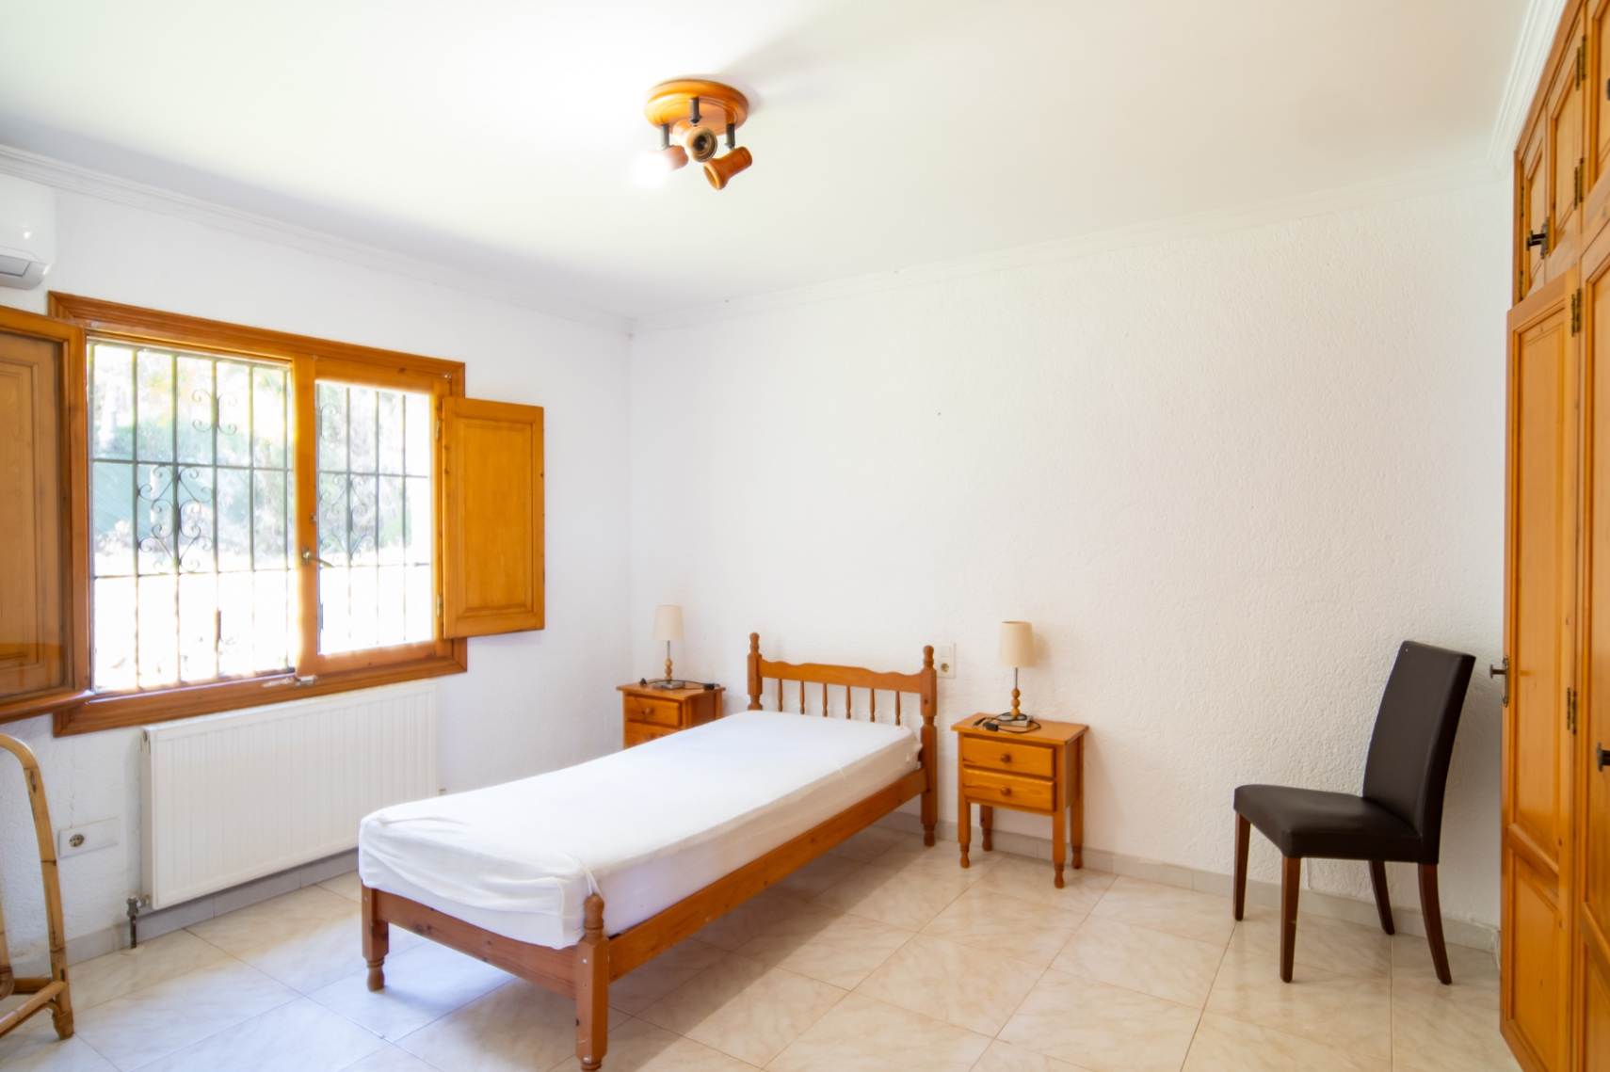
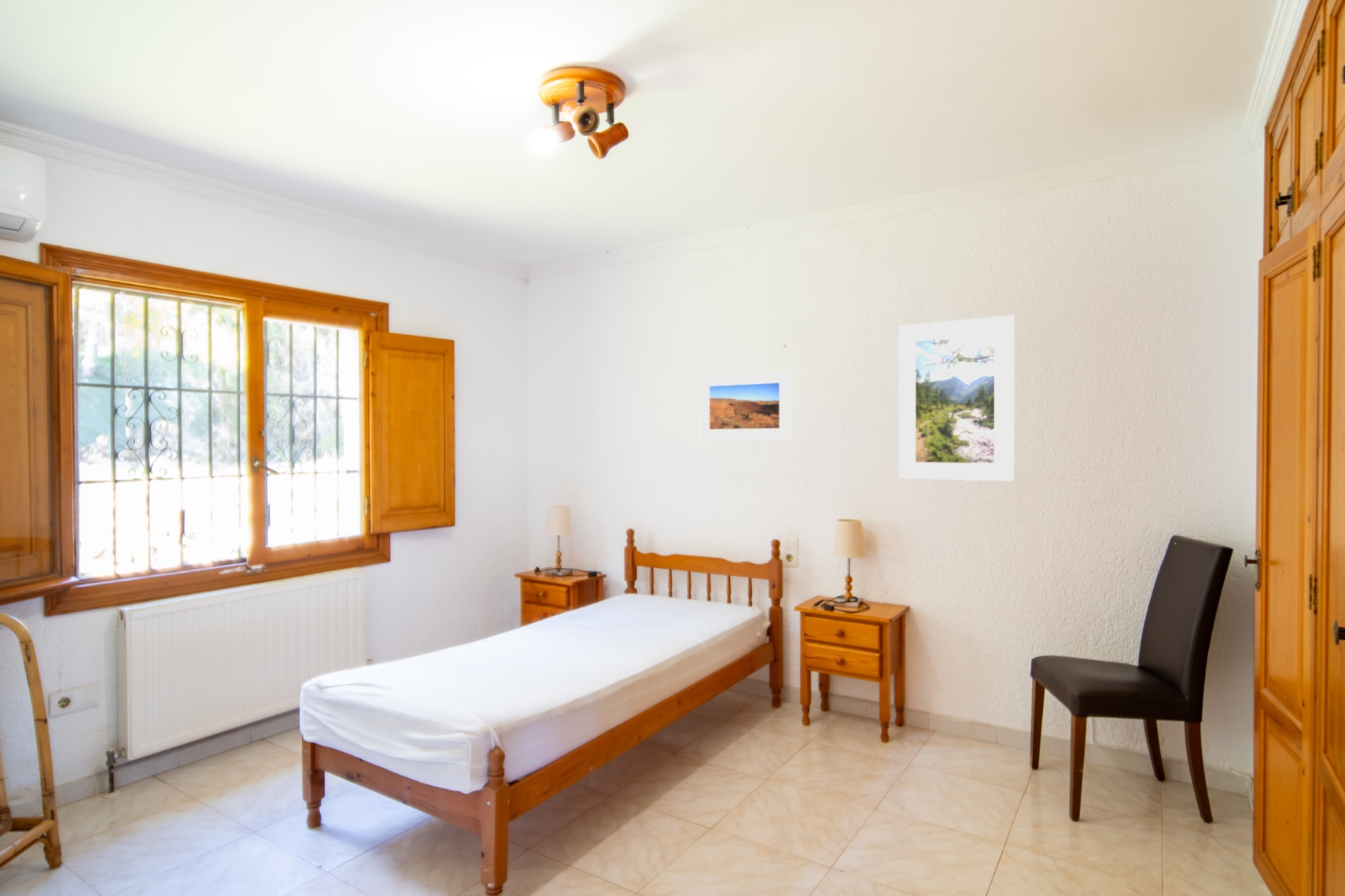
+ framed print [897,315,1015,482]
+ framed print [698,370,792,441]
